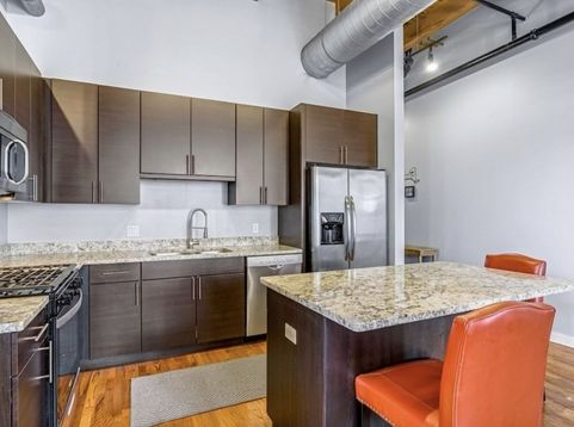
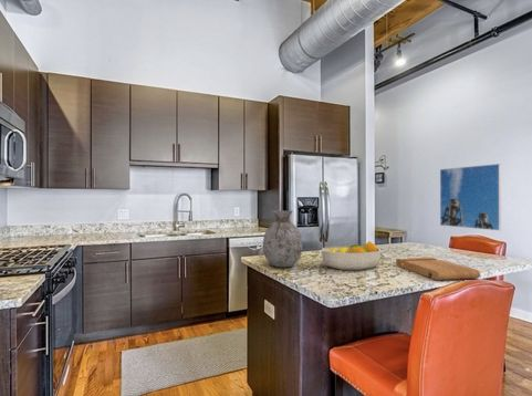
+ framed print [439,163,502,231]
+ fruit bowl [321,240,382,271]
+ vase [262,210,303,269]
+ cutting board [395,257,481,281]
